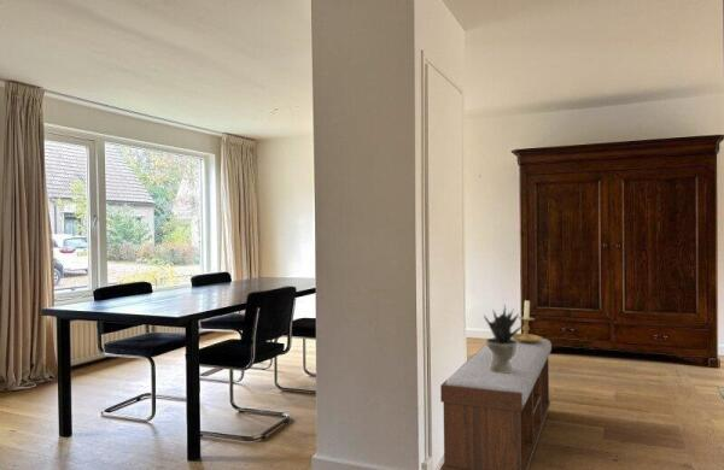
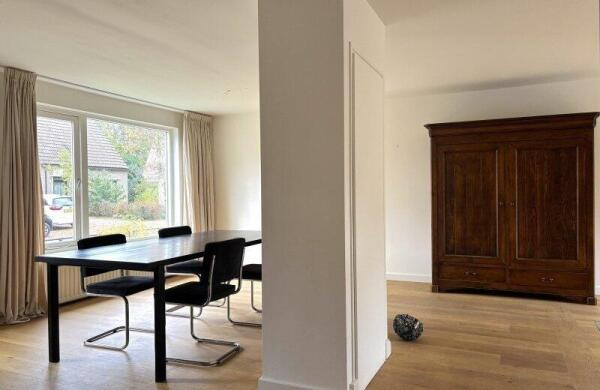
- candle holder [510,299,544,342]
- potted plant [483,304,527,372]
- bench [439,336,553,470]
